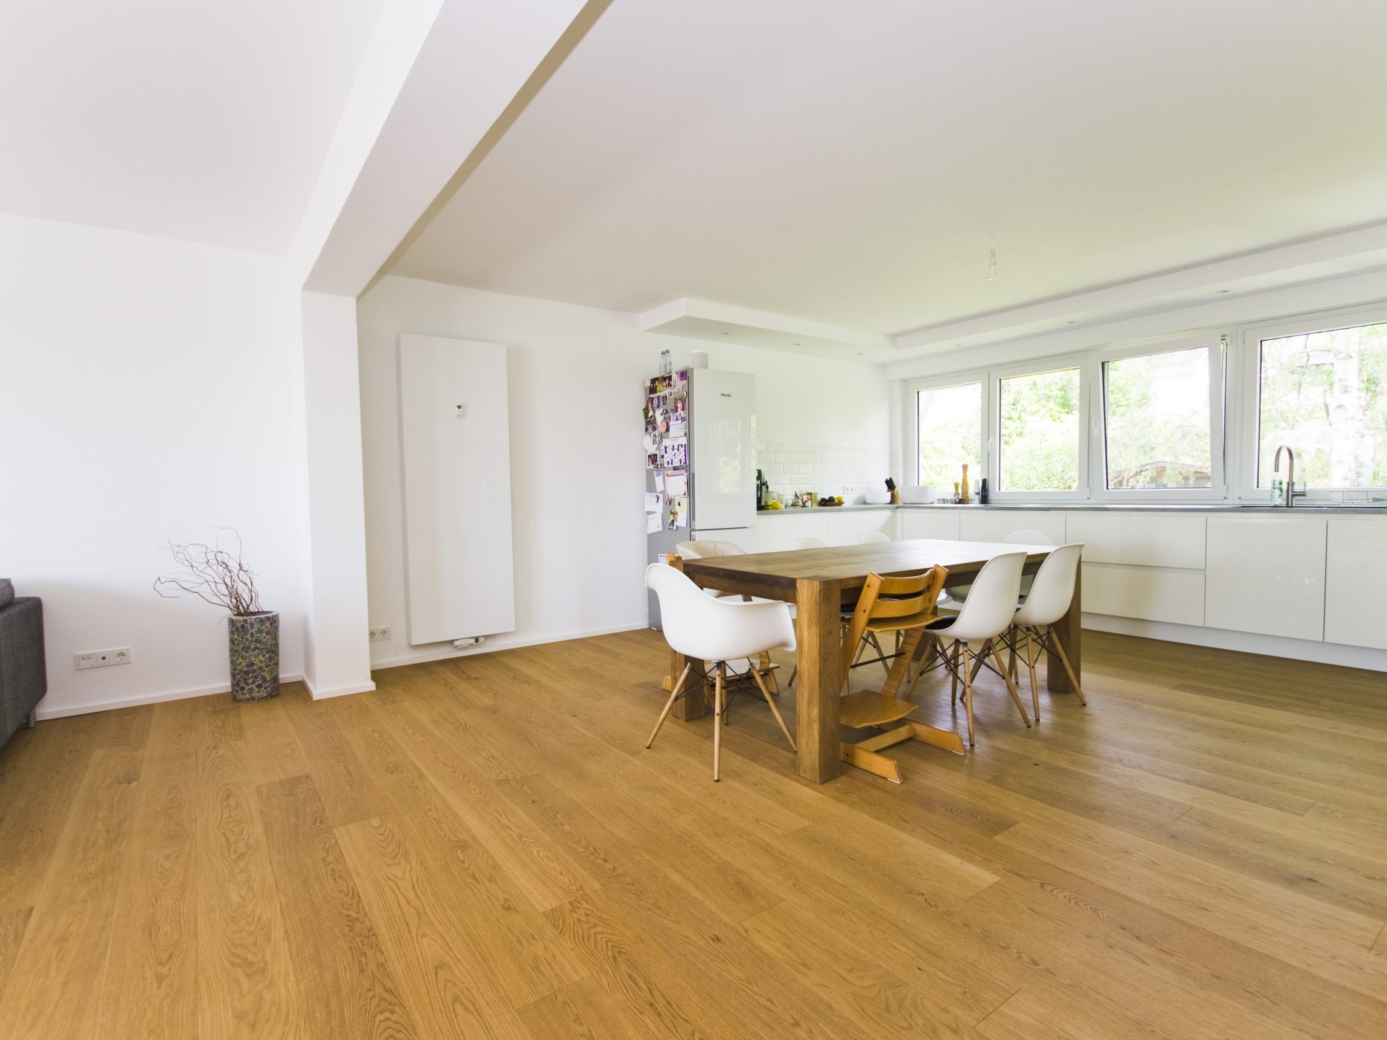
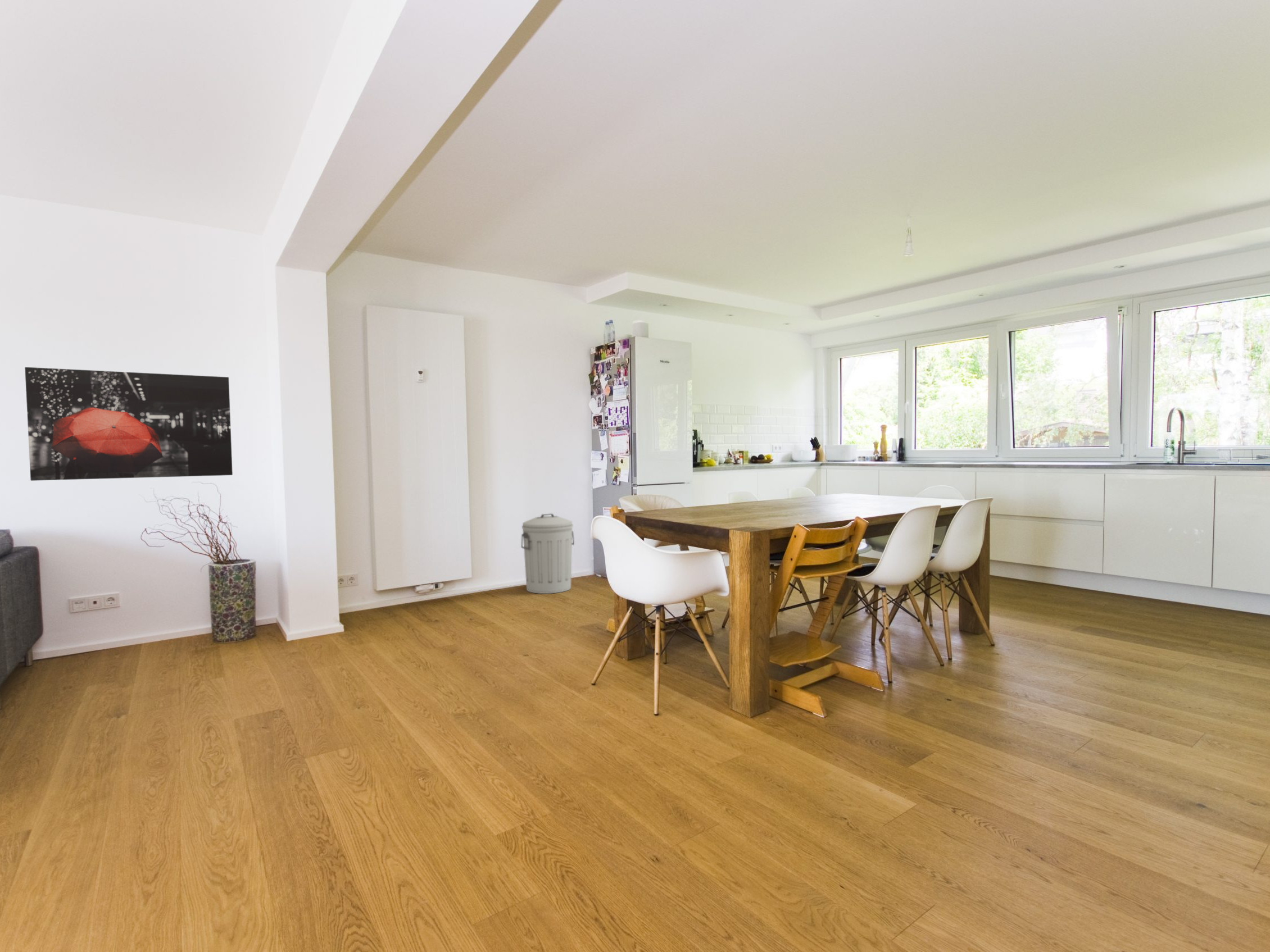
+ trash can [520,513,575,594]
+ wall art [24,367,233,481]
